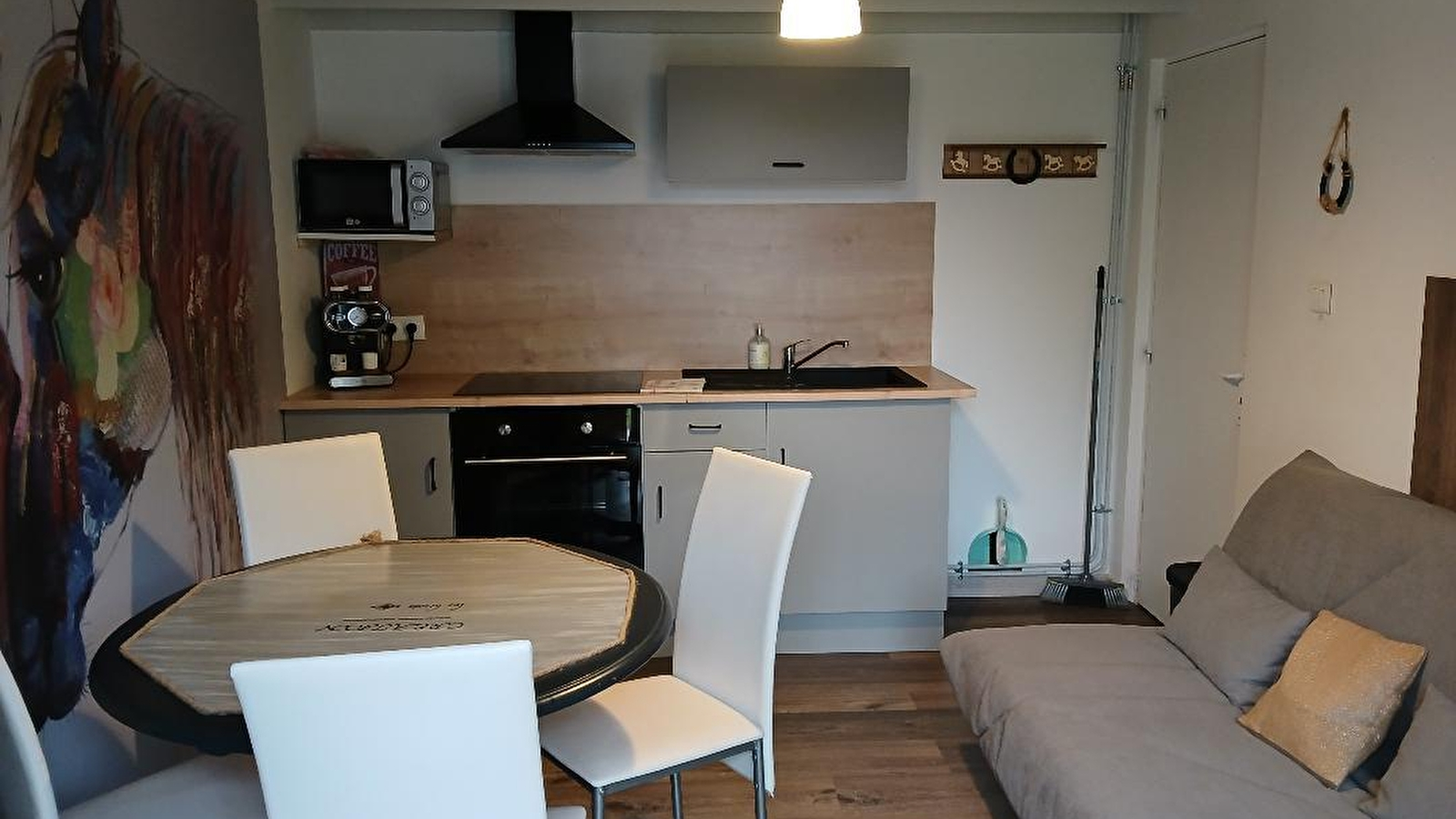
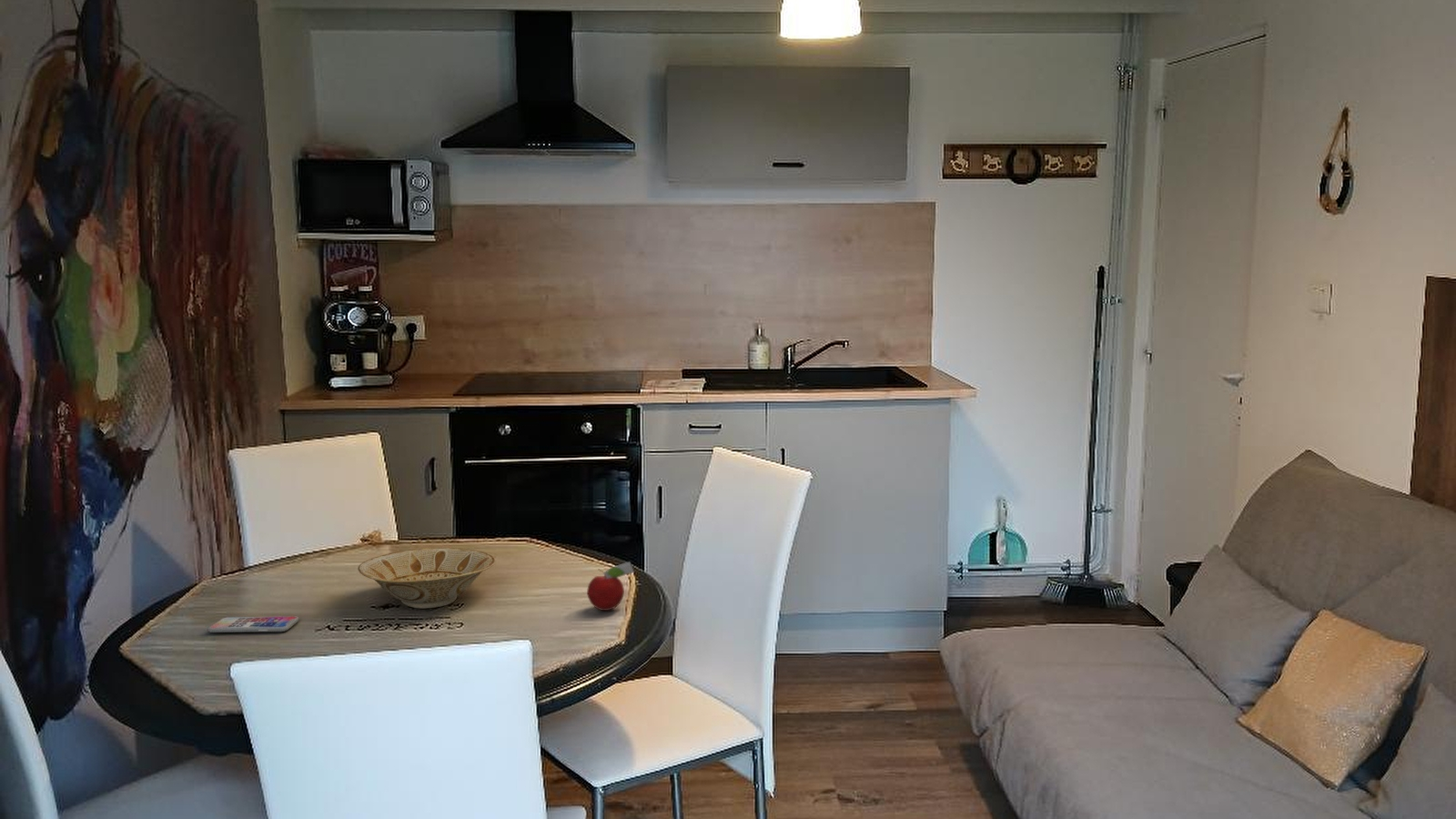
+ fruit [586,561,635,612]
+ smartphone [207,615,300,633]
+ bowl [357,547,496,609]
